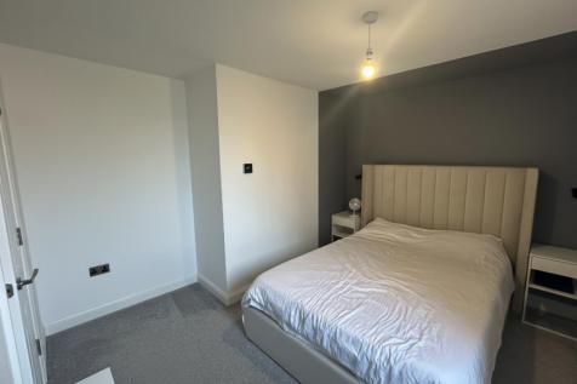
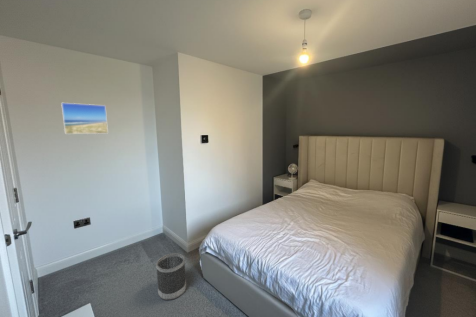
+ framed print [60,102,109,135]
+ wastebasket [155,252,187,301]
